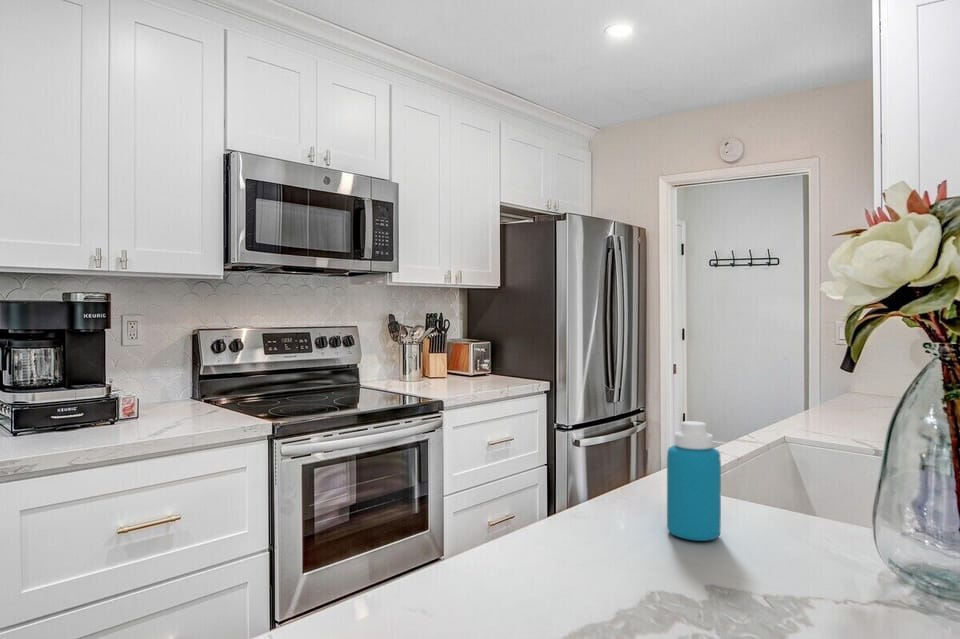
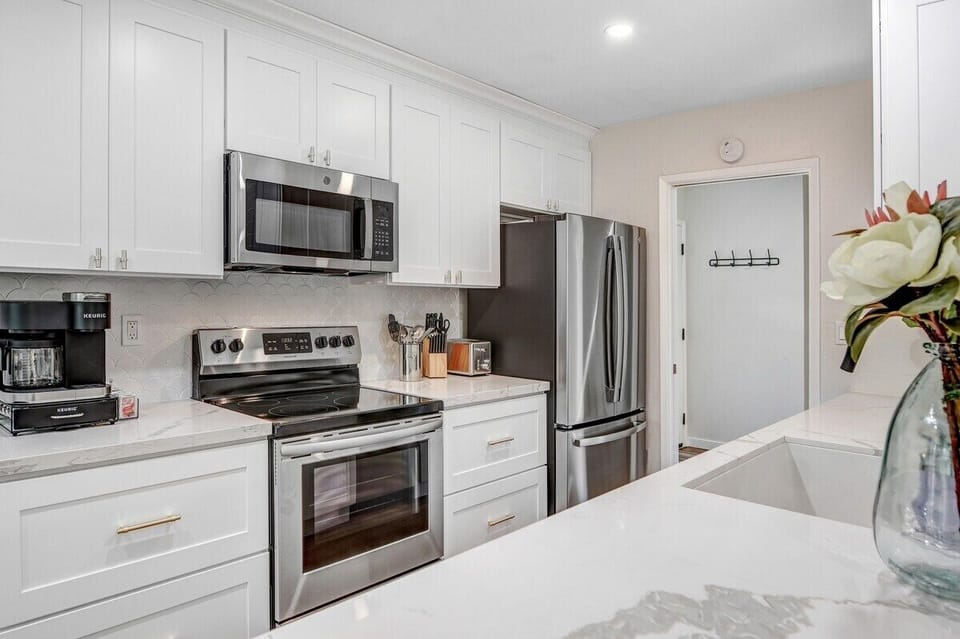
- bottle [666,420,722,542]
